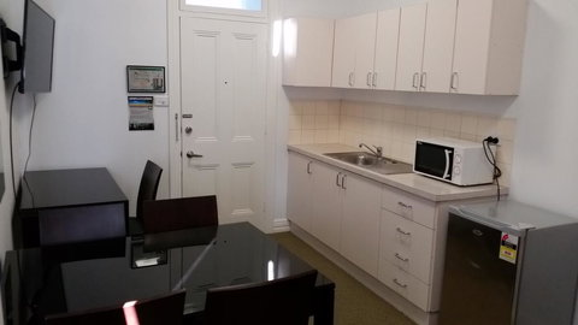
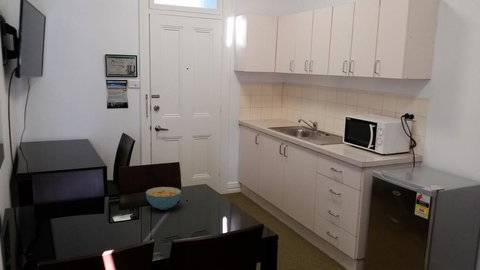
+ cereal bowl [145,186,182,211]
